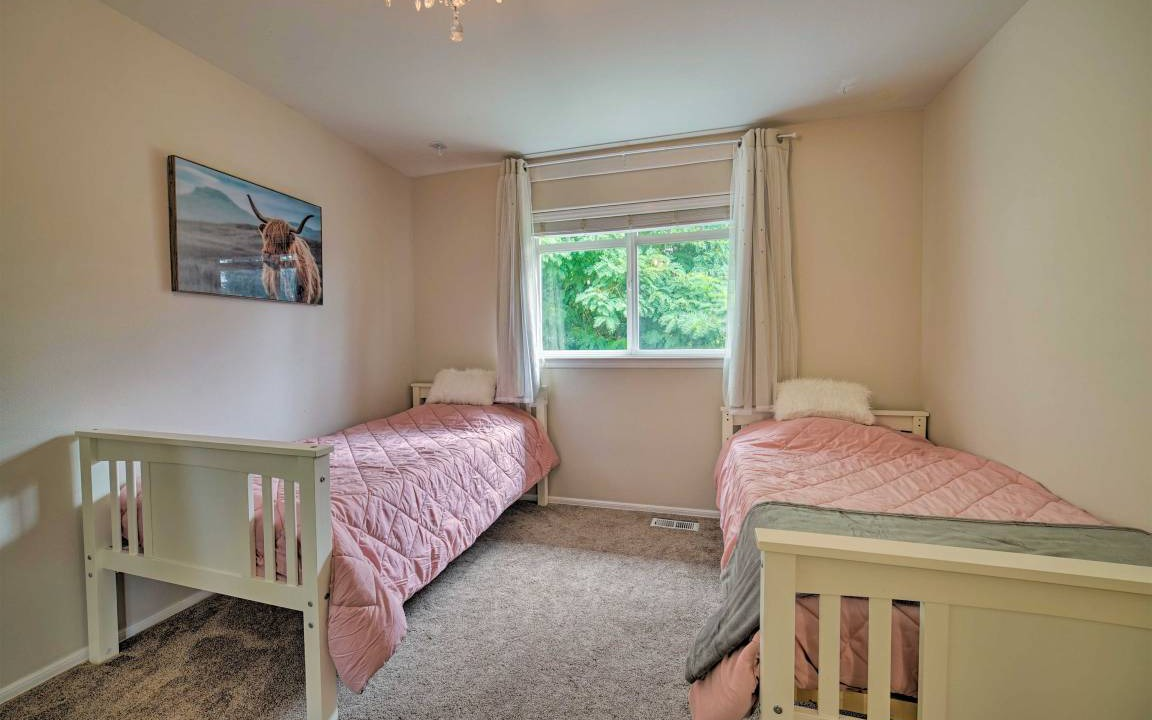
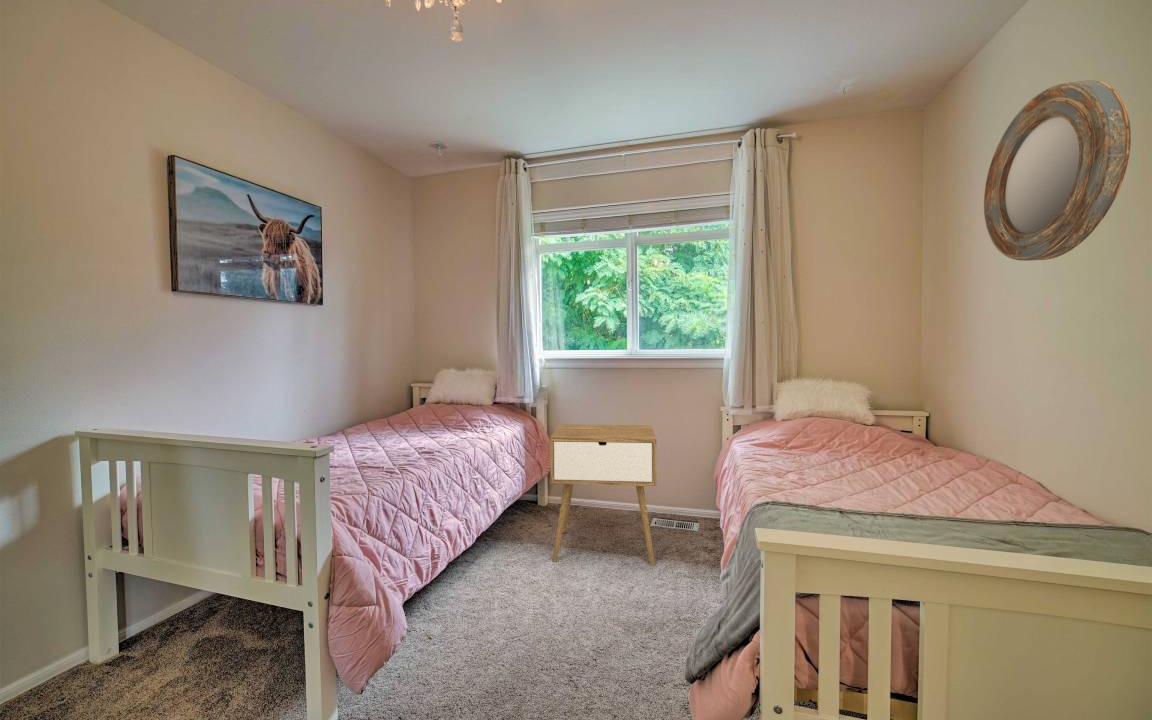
+ home mirror [983,79,1132,262]
+ nightstand [549,423,657,567]
